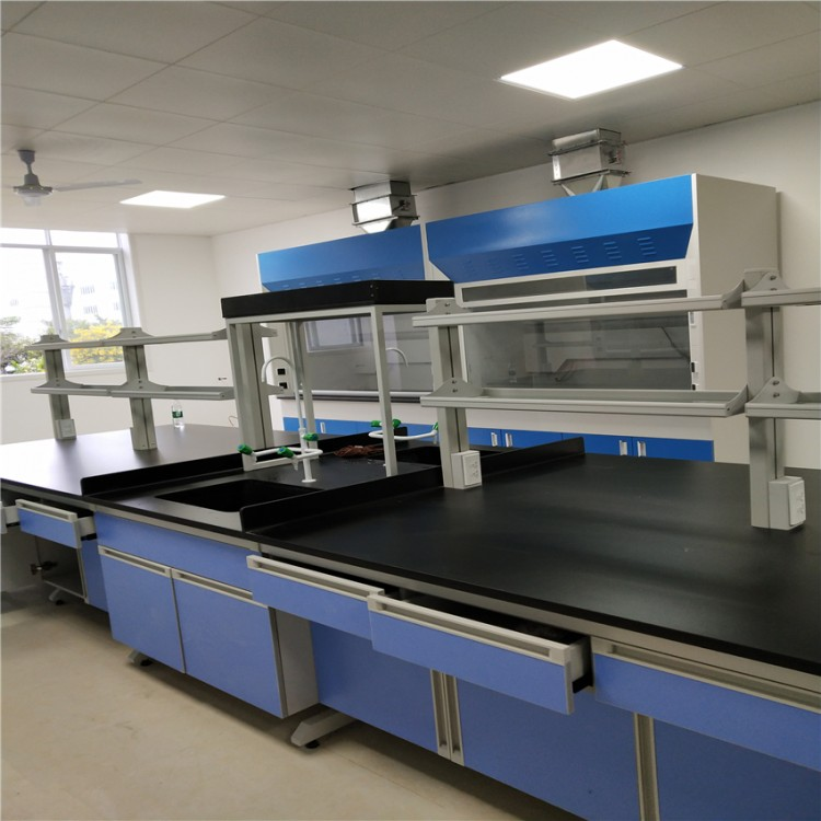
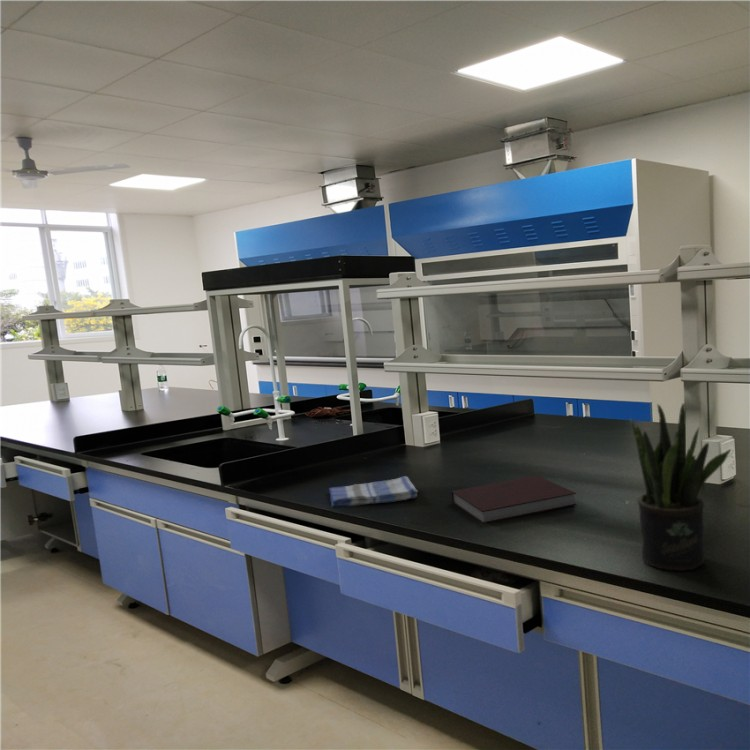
+ potted plant [629,402,732,572]
+ notebook [450,474,578,524]
+ dish towel [328,475,419,509]
